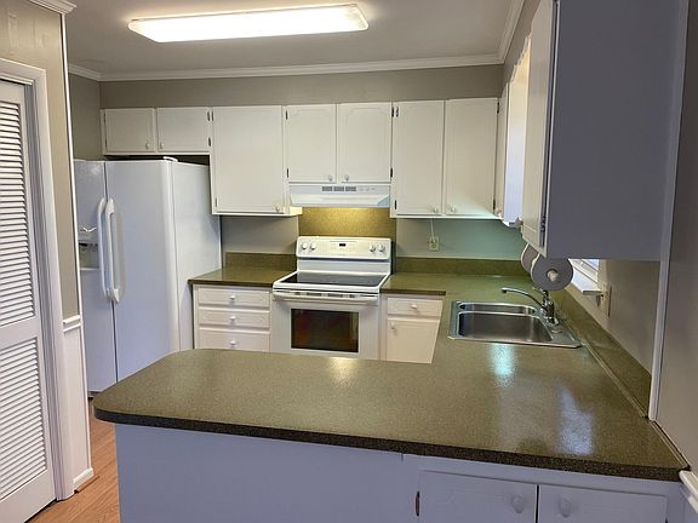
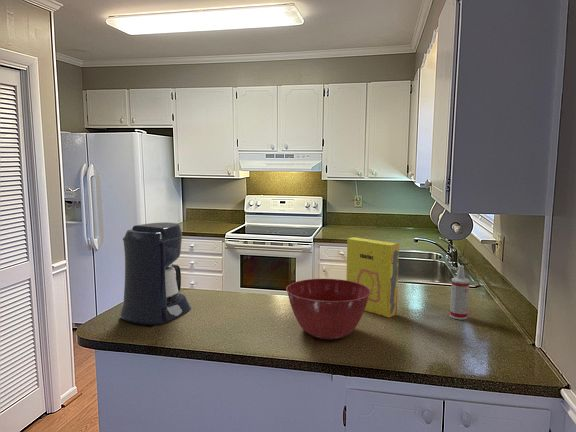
+ mixing bowl [285,278,371,340]
+ coffee maker [119,221,192,326]
+ spray bottle [449,264,470,321]
+ cereal box [345,236,400,319]
